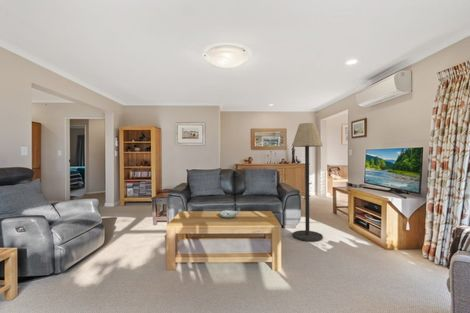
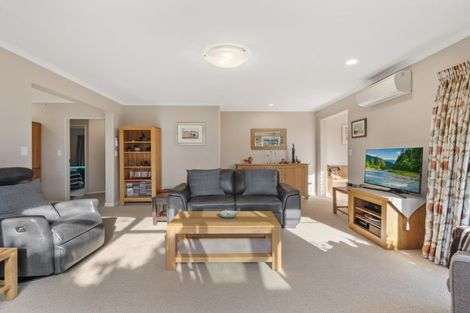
- floor lamp [291,122,324,242]
